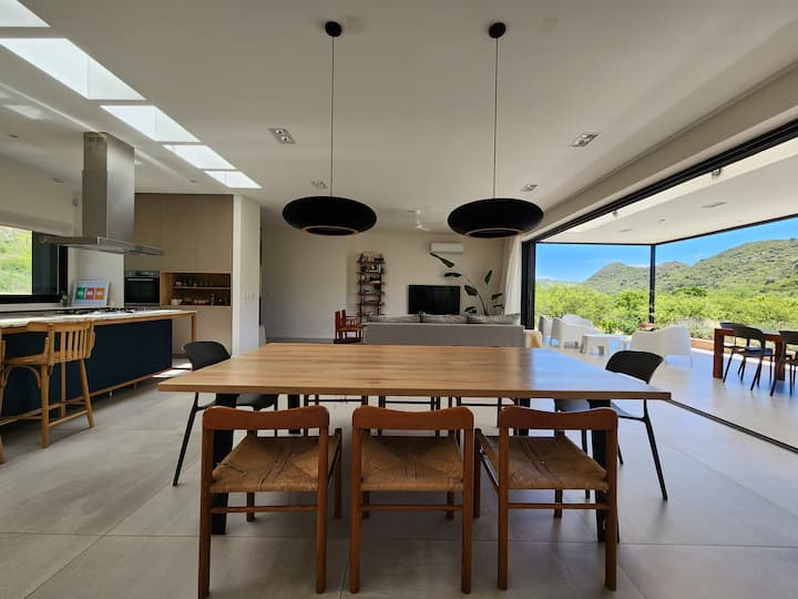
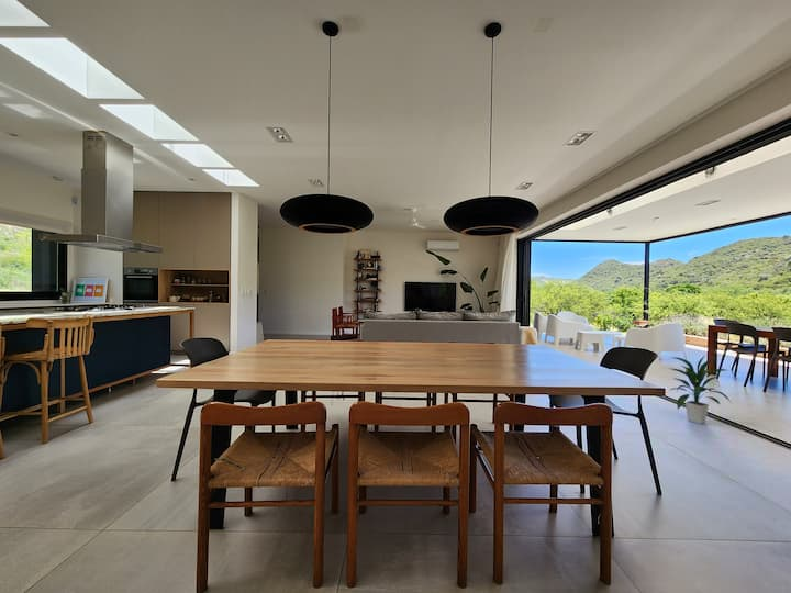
+ indoor plant [666,354,732,425]
